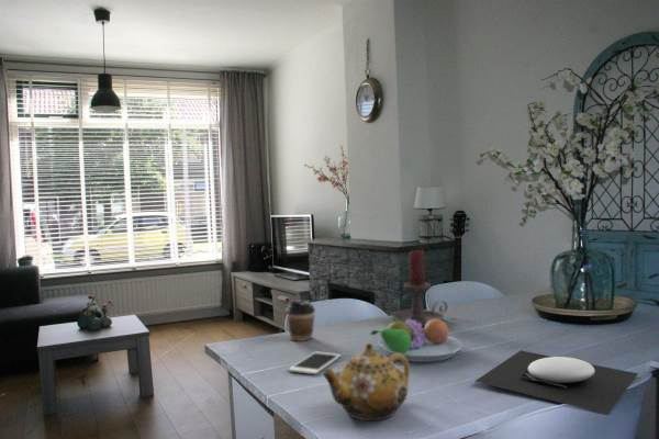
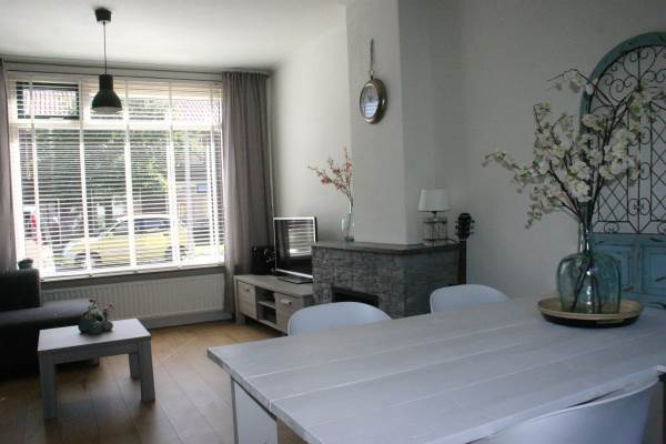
- candle holder [391,249,449,327]
- cell phone [287,351,342,375]
- plate [474,349,639,416]
- teapot [321,342,411,421]
- fruit bowl [370,315,465,363]
- coffee cup [284,300,316,342]
